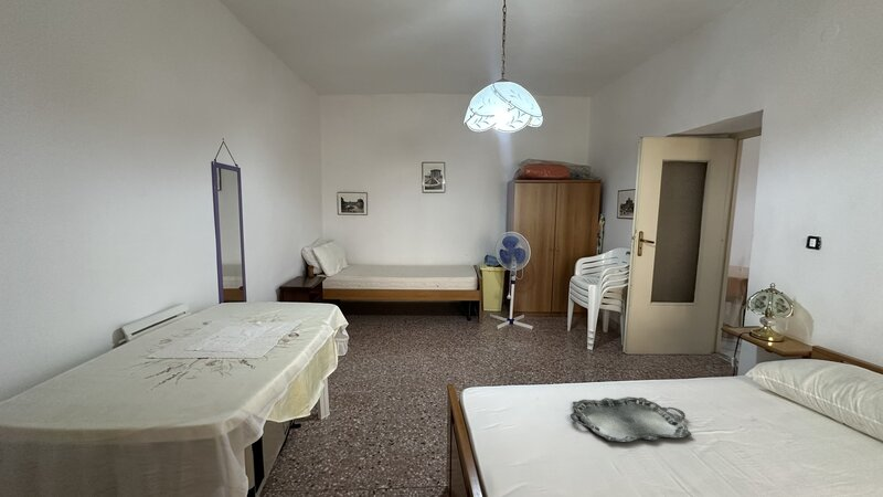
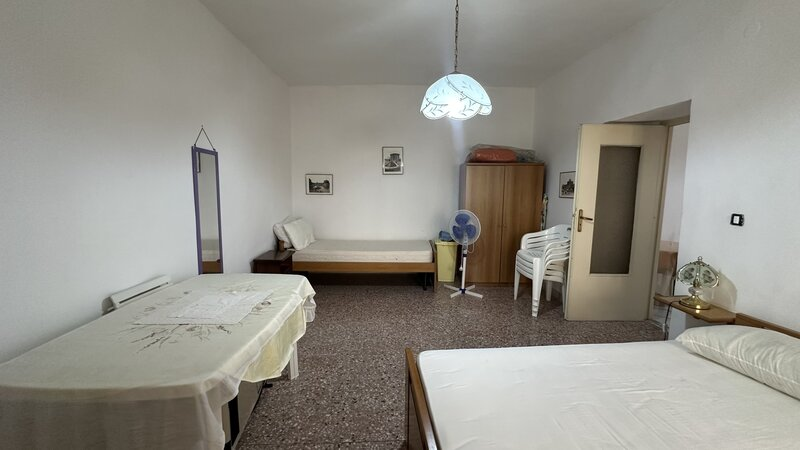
- serving tray [568,395,692,443]
